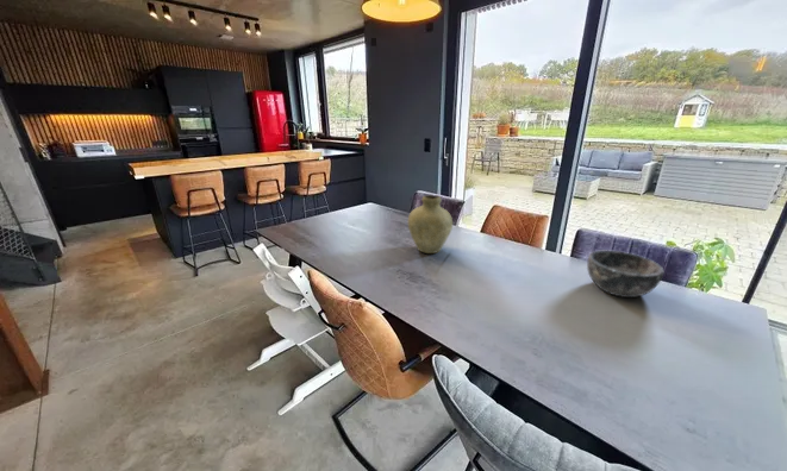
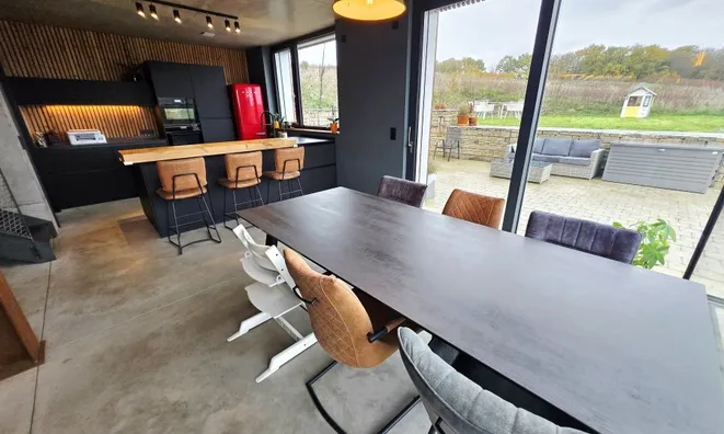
- bowl [586,249,666,299]
- vase [407,194,454,255]
